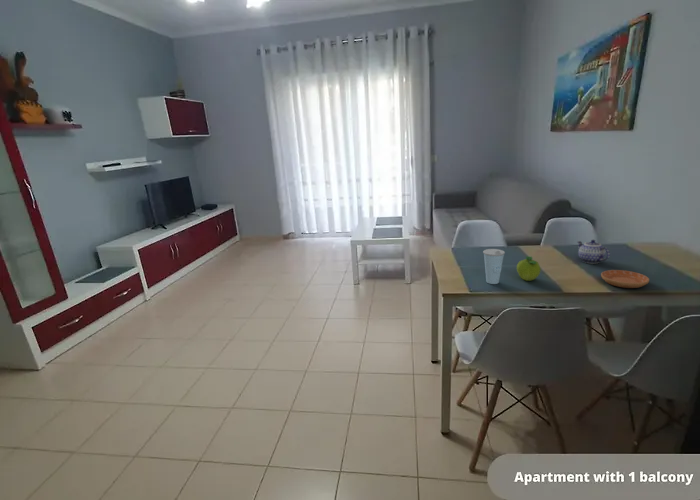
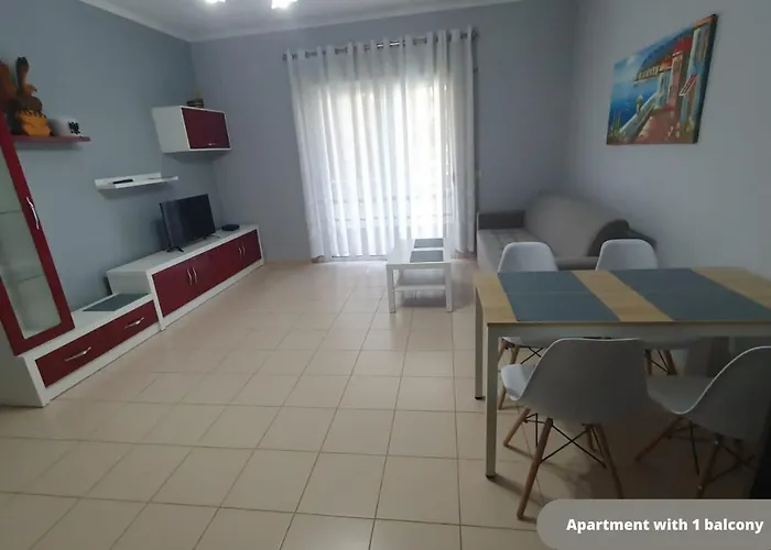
- saucer [600,269,650,289]
- cup [482,248,506,285]
- teapot [576,239,611,265]
- fruit [516,256,541,282]
